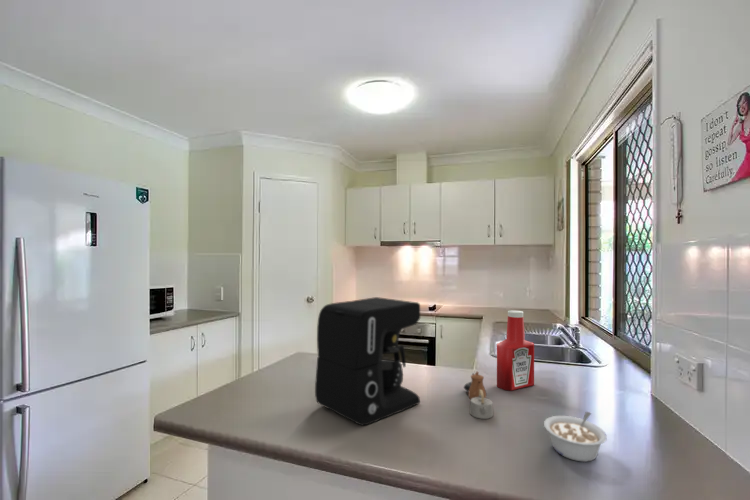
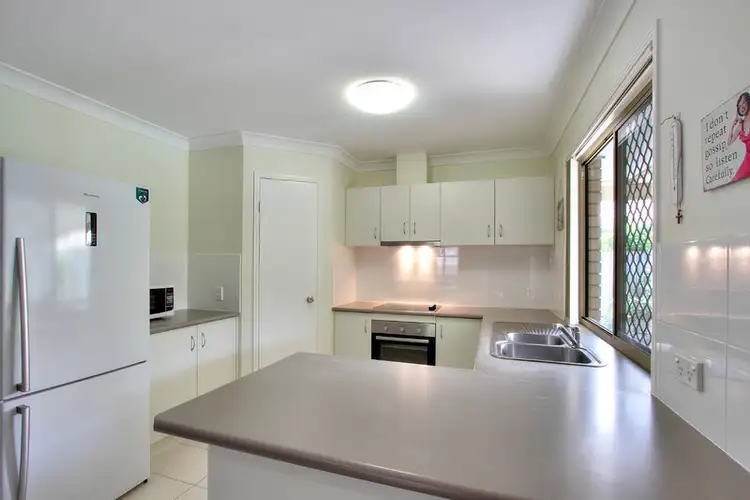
- soap bottle [496,309,535,392]
- teapot [463,370,494,420]
- legume [543,411,608,463]
- coffee maker [314,296,421,426]
